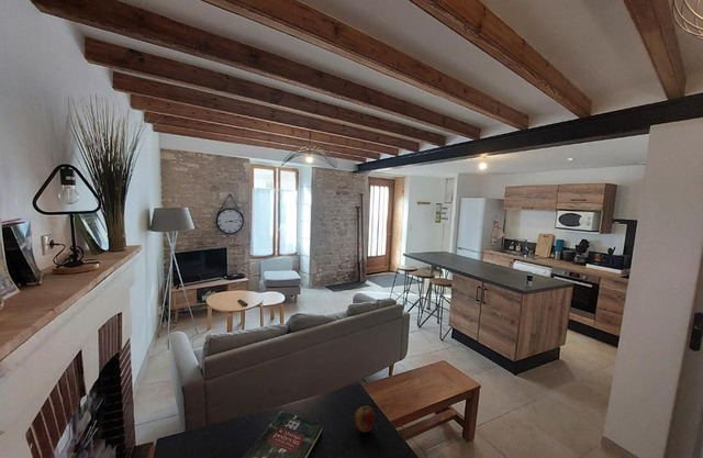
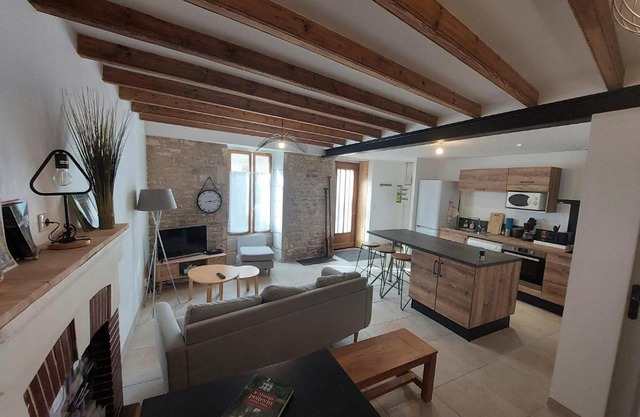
- apple [354,404,376,434]
